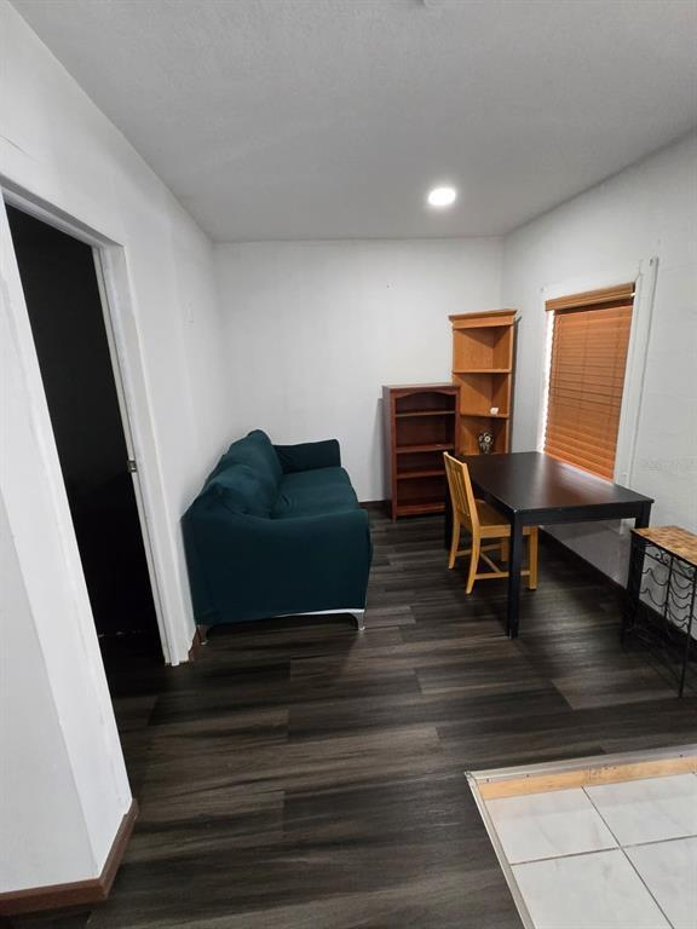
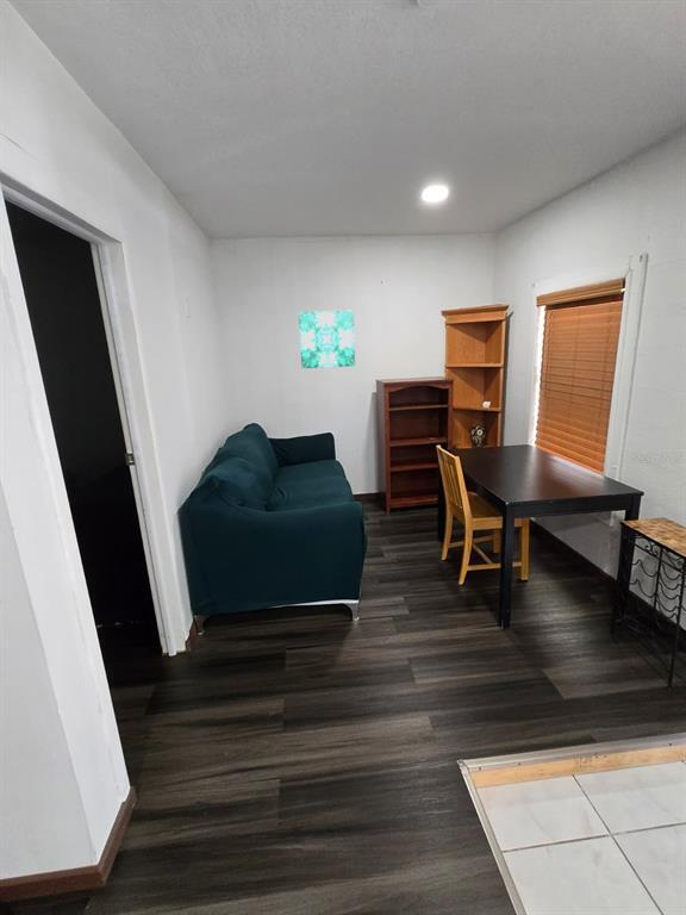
+ wall art [298,310,356,369]
